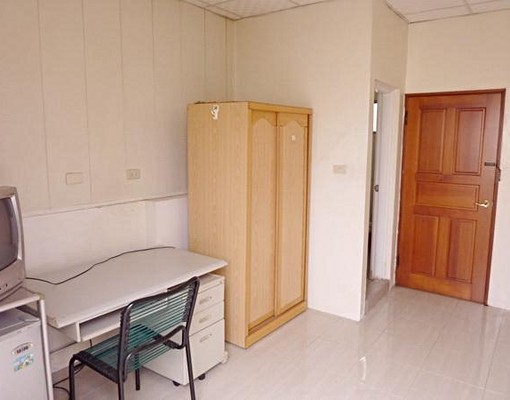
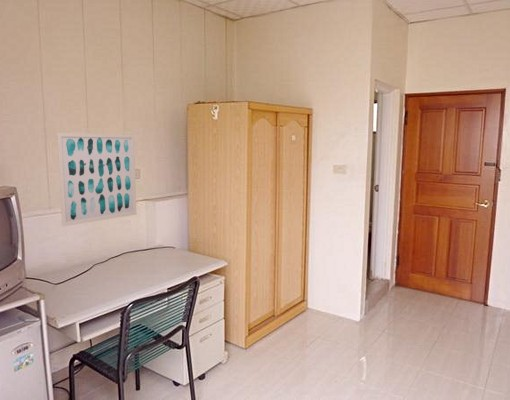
+ wall art [56,132,138,227]
